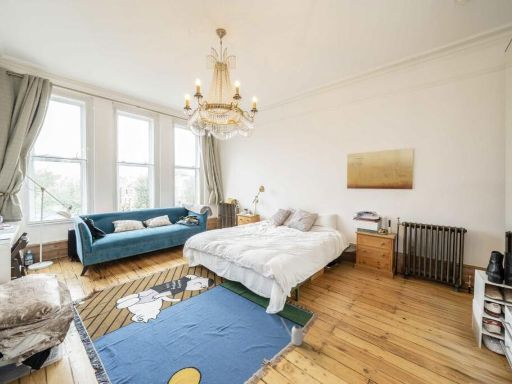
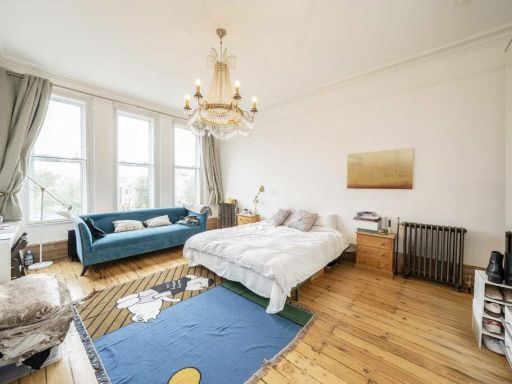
- watering can [280,317,309,347]
